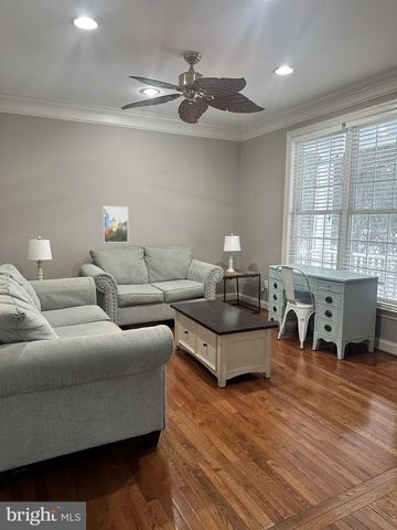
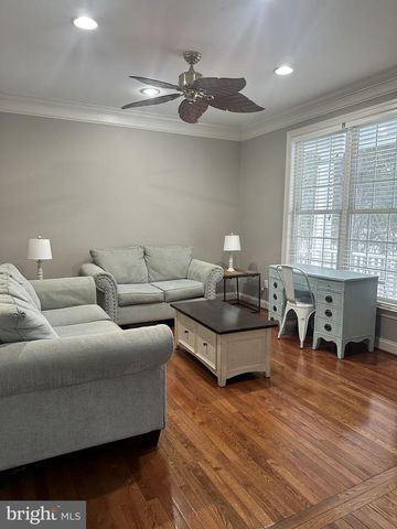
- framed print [103,205,129,244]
